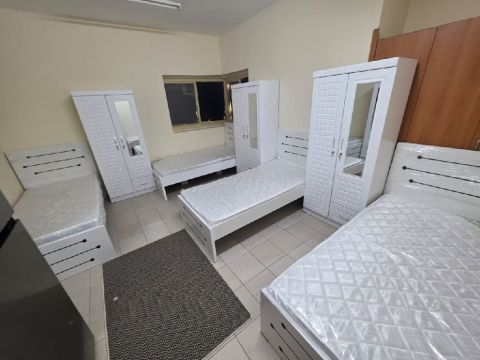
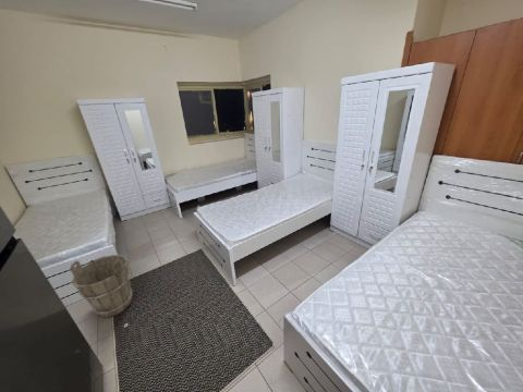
+ bucket [69,254,134,318]
